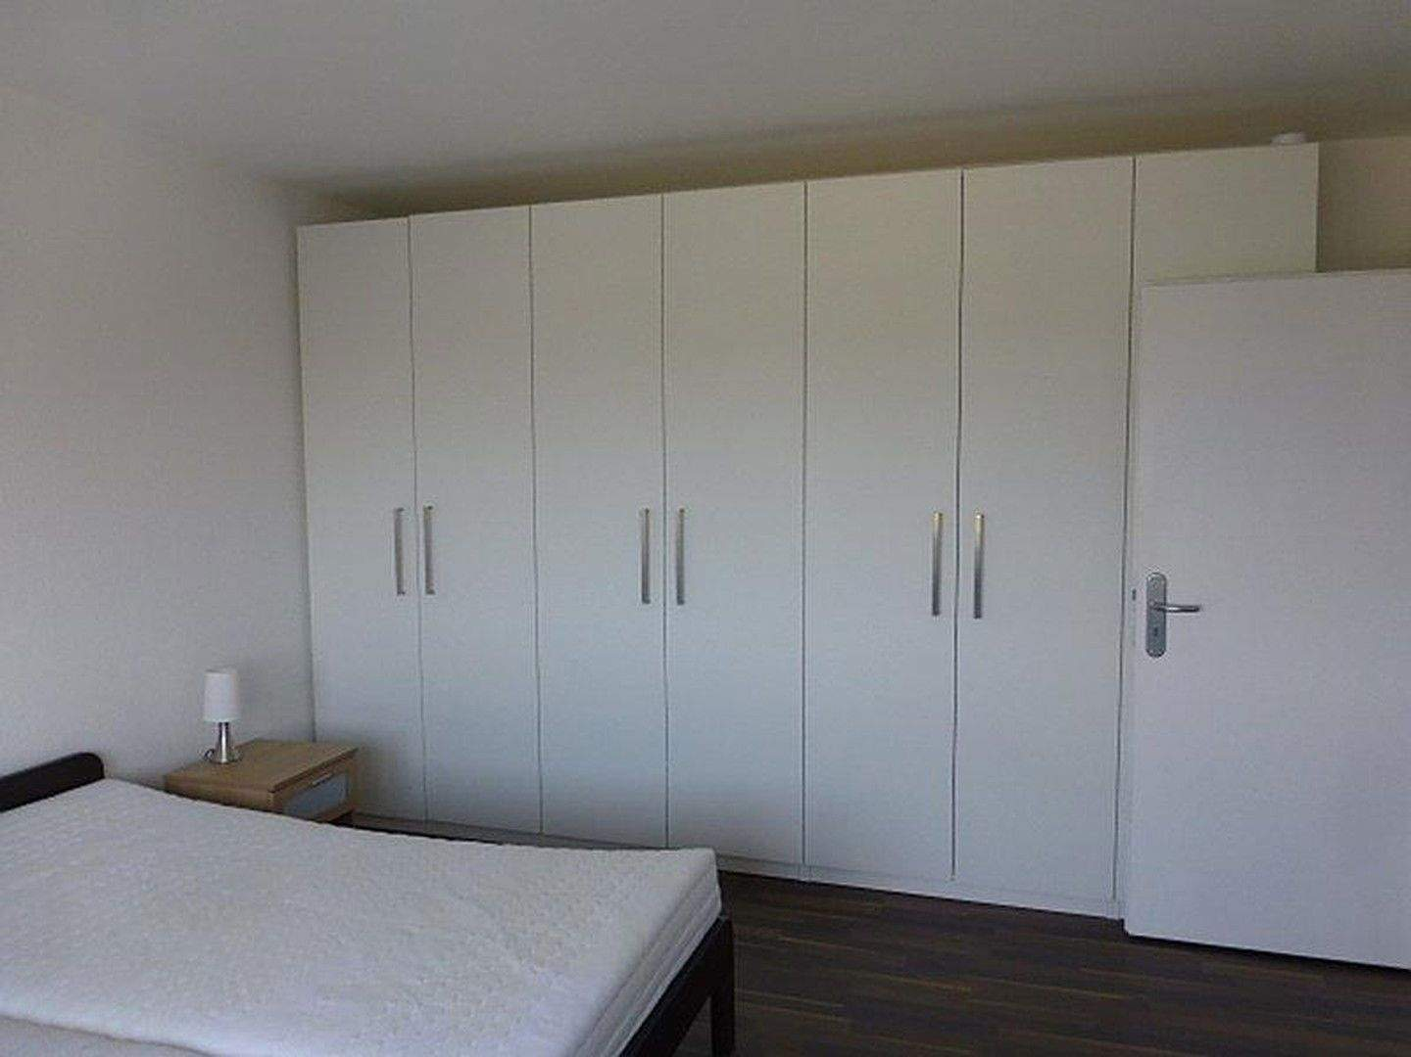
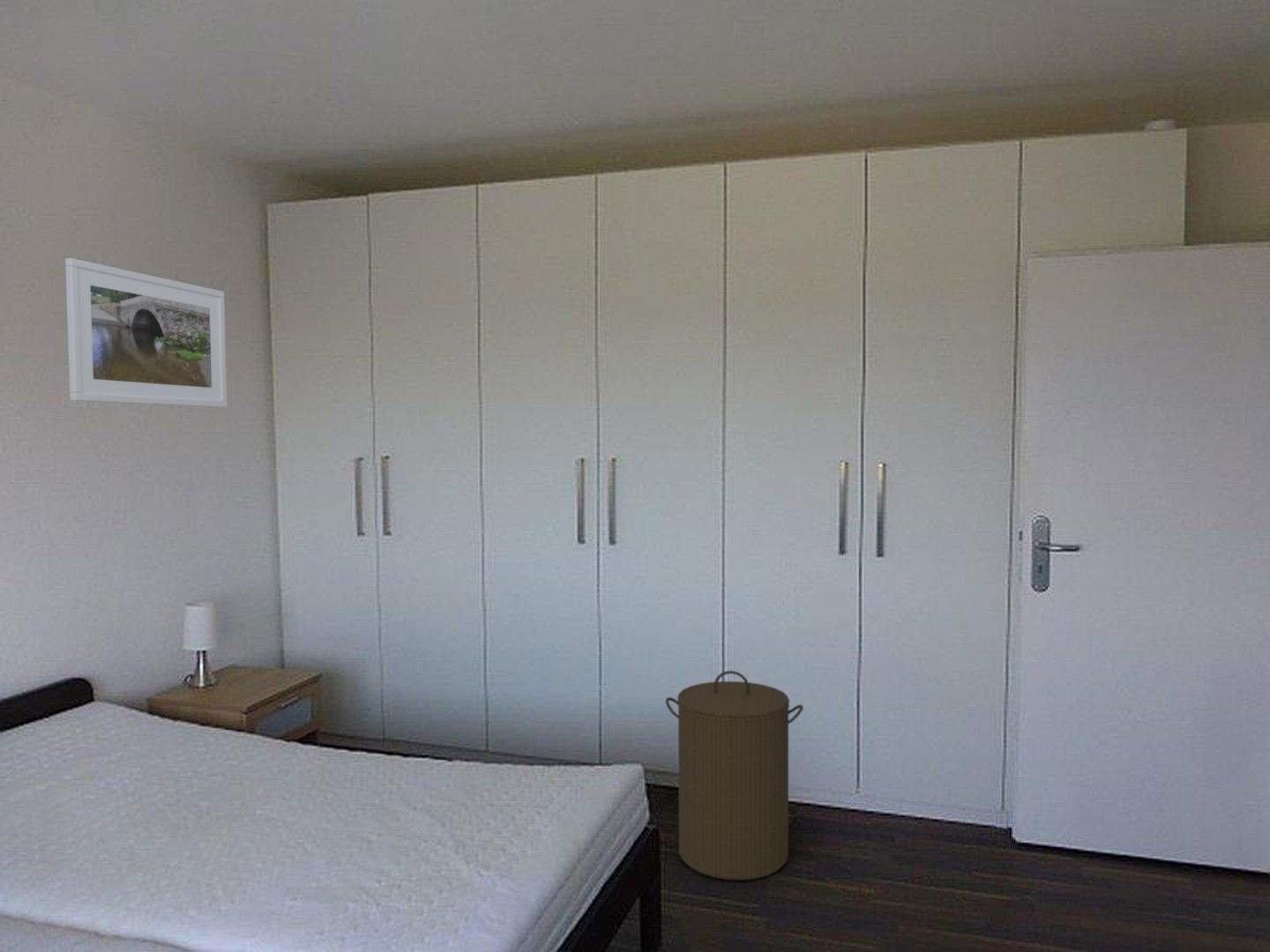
+ laundry hamper [665,670,804,881]
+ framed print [64,257,228,408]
